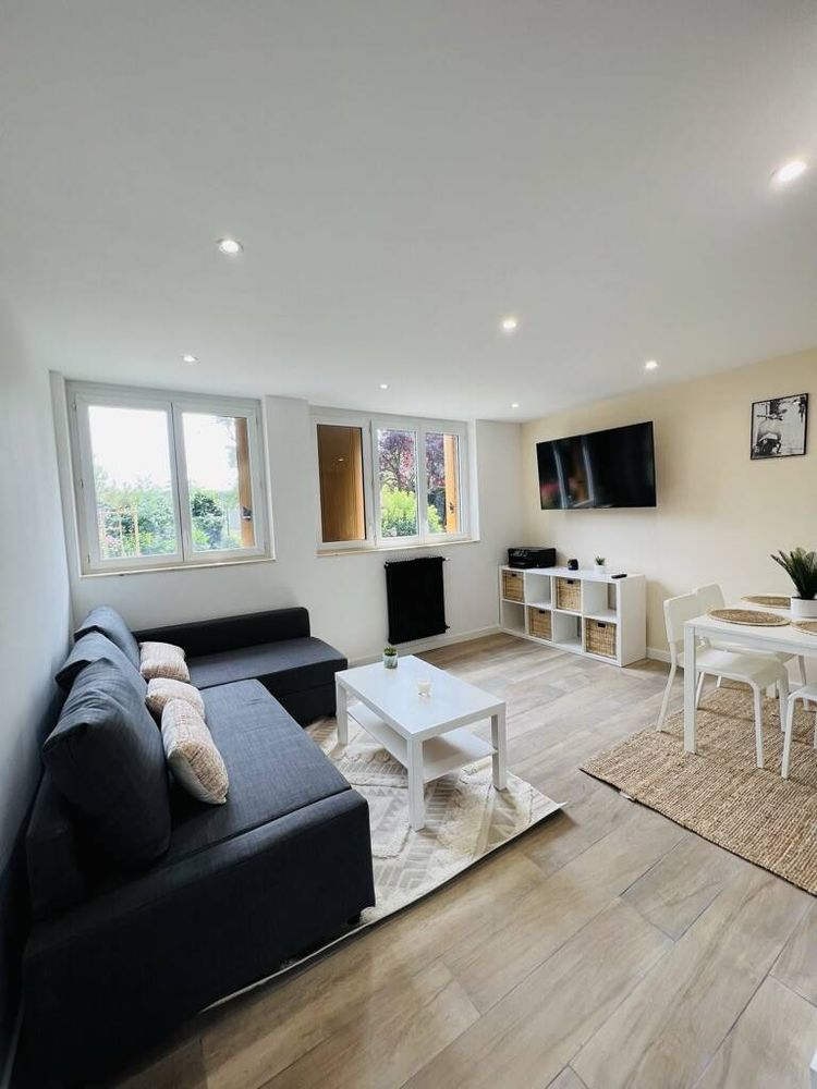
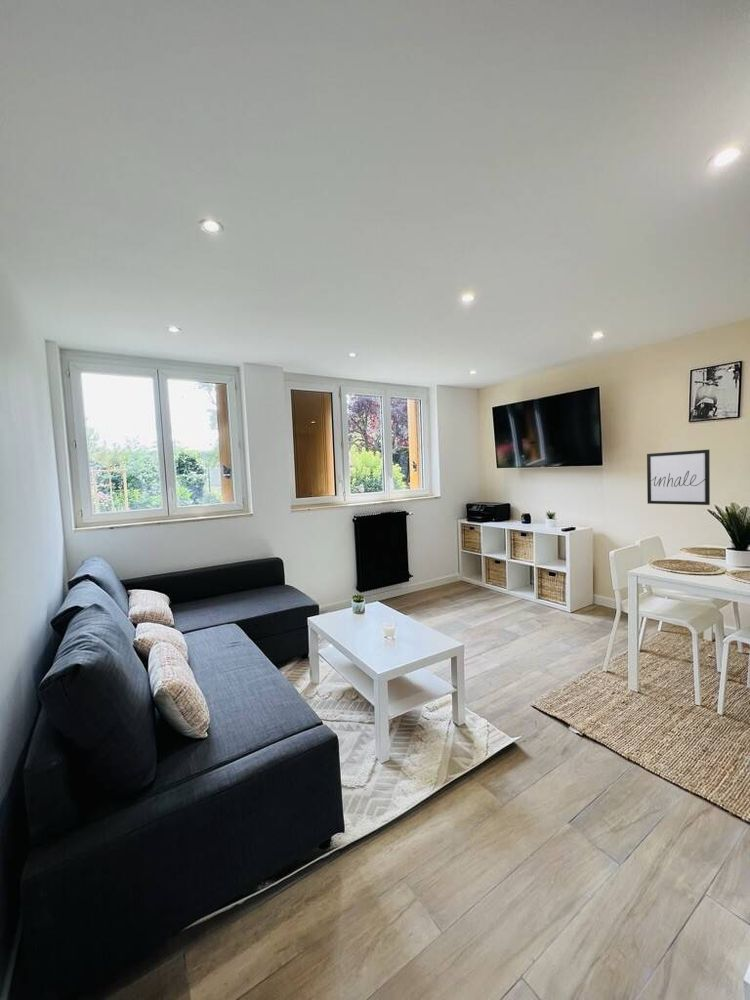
+ wall art [646,449,711,506]
